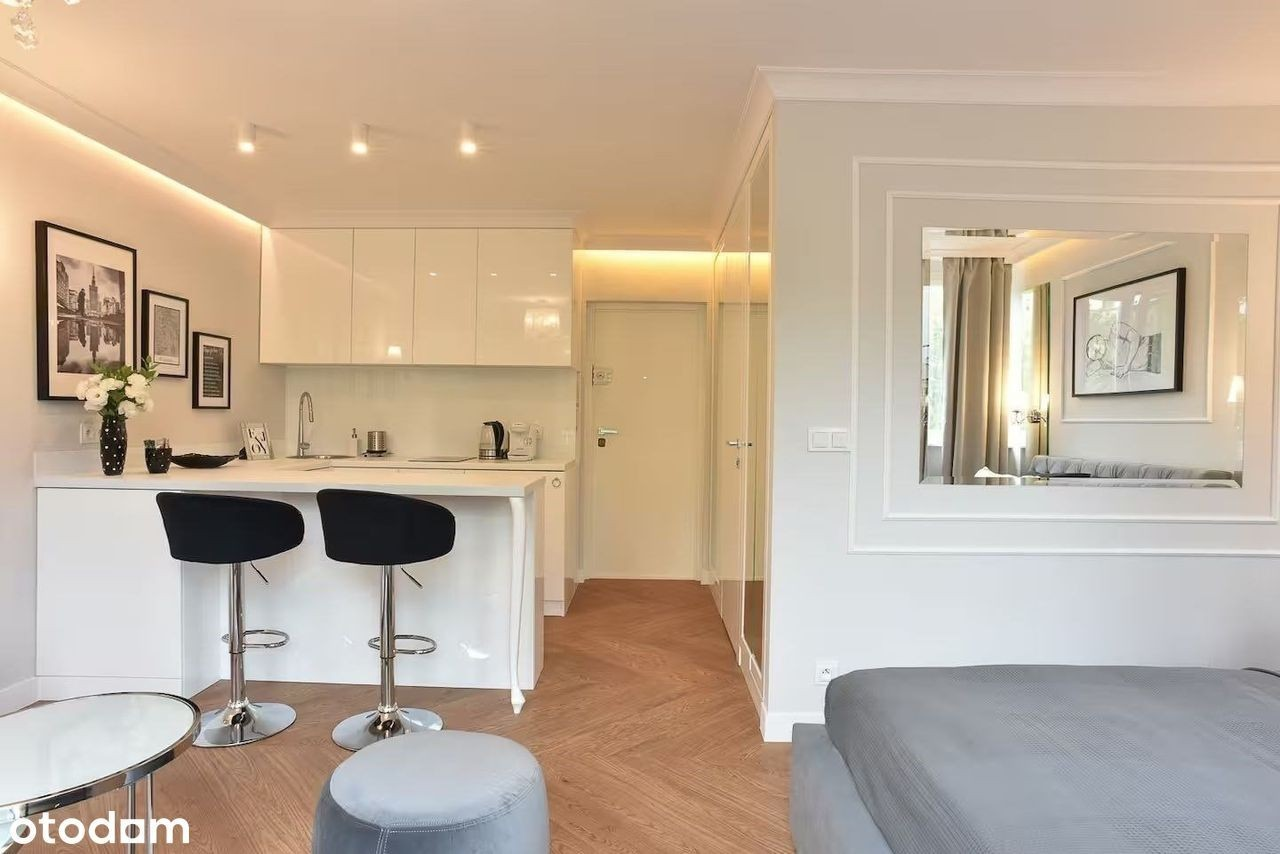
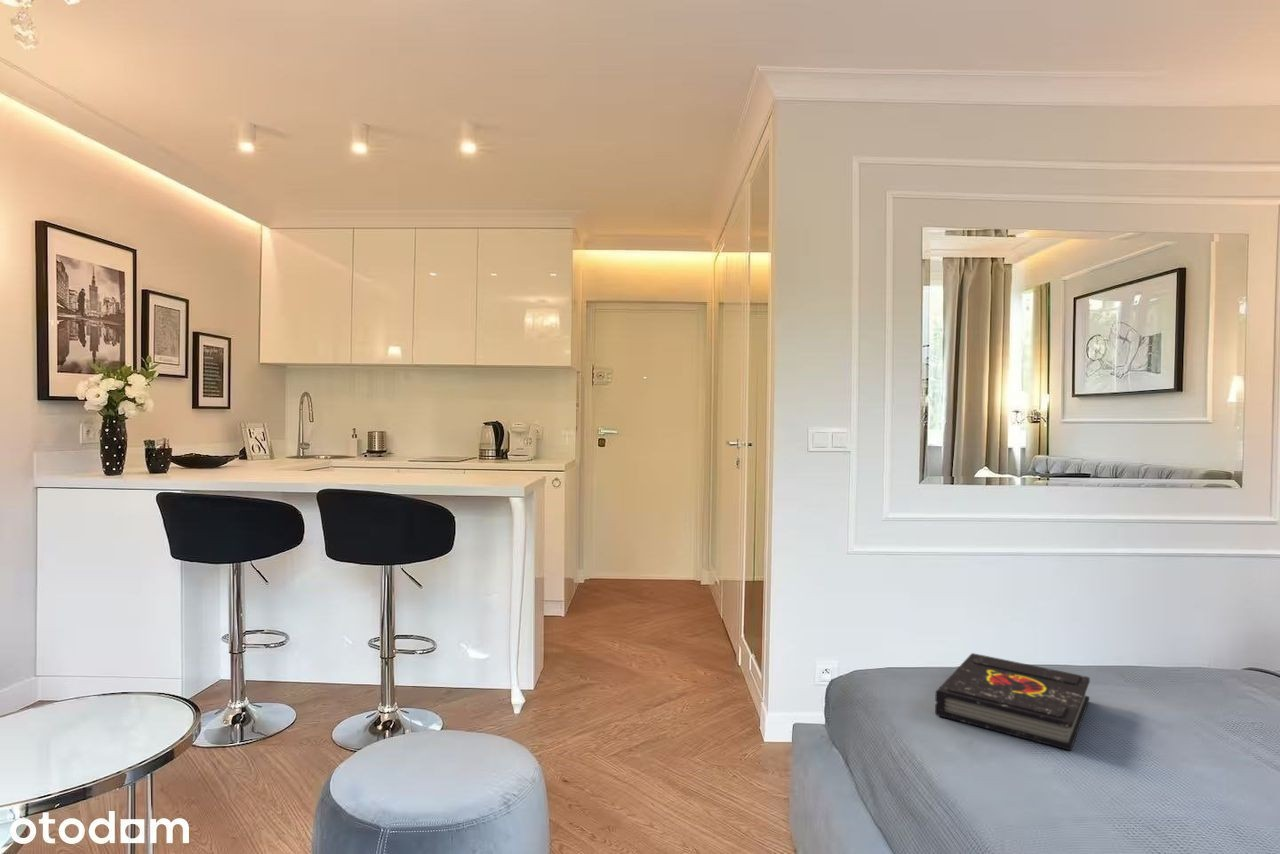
+ book [934,652,1091,751]
